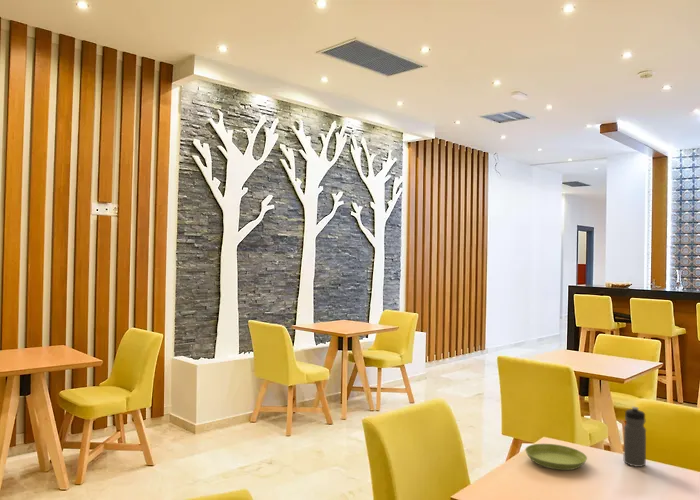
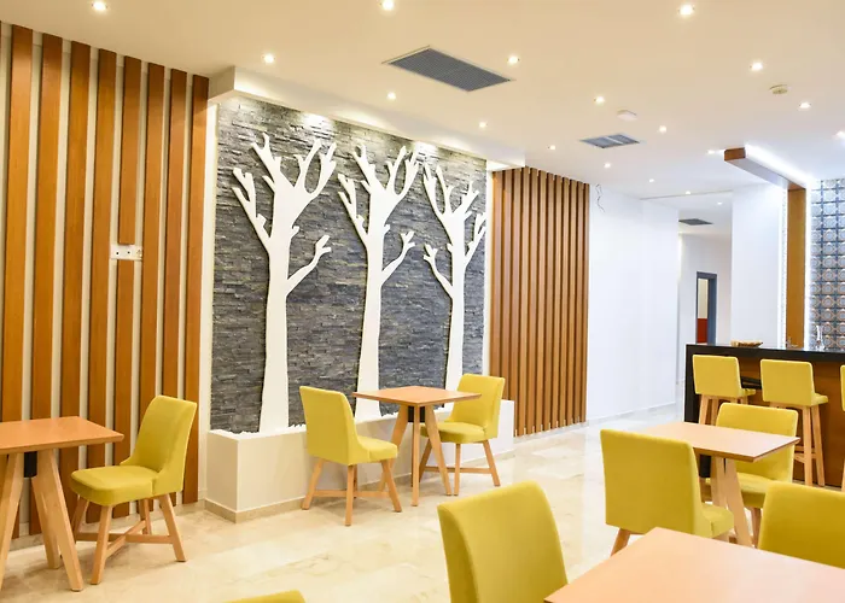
- saucer [524,443,588,471]
- water bottle [623,406,647,468]
